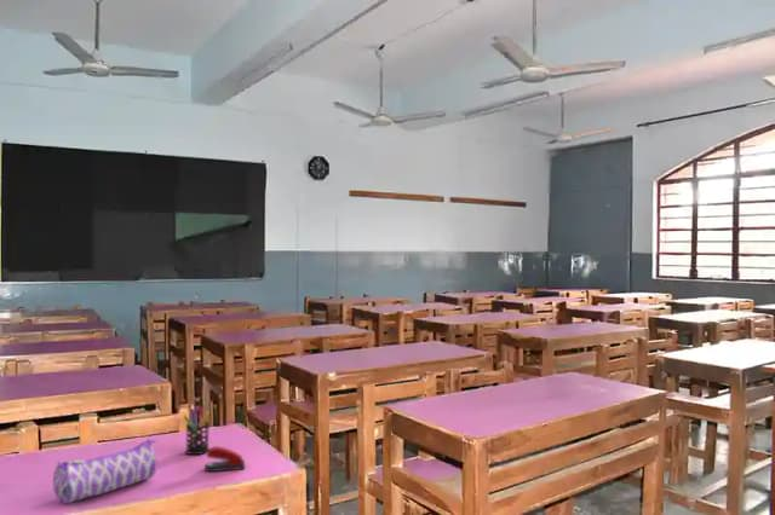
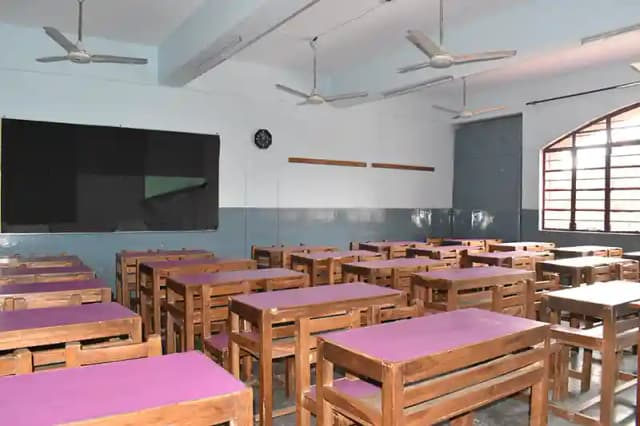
- stapler [203,446,246,473]
- pen holder [183,403,211,456]
- pencil case [52,438,157,505]
